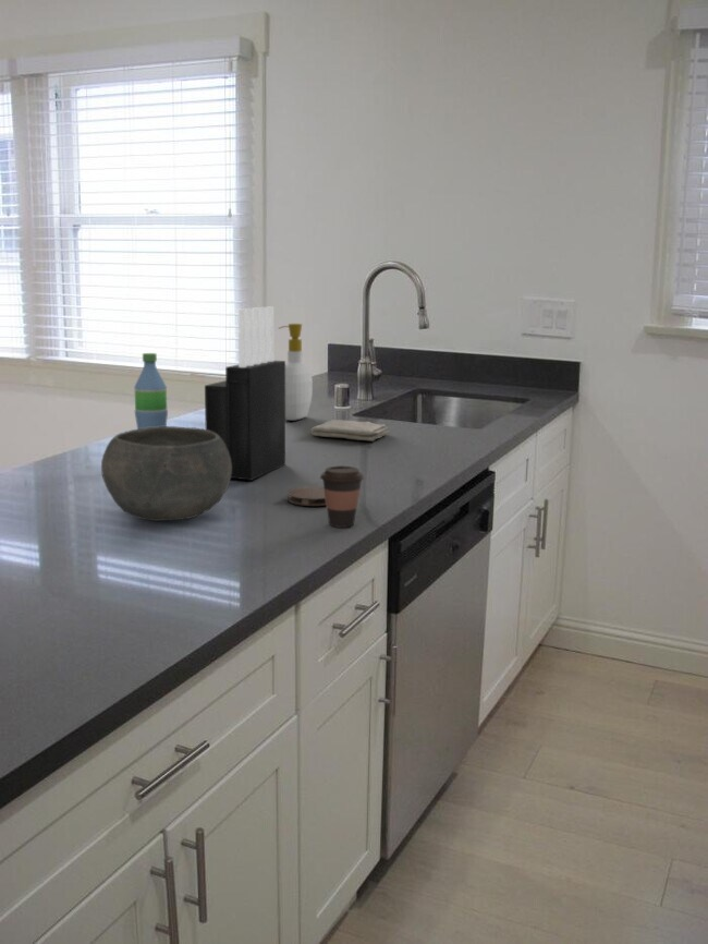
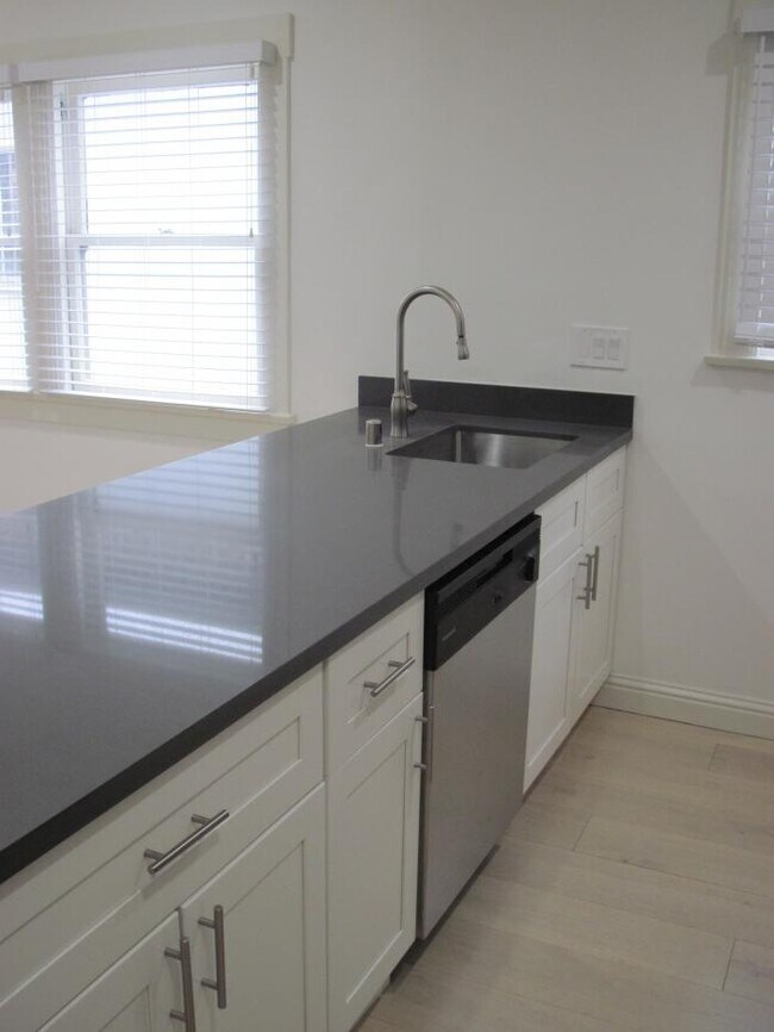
- water bottle [133,352,169,429]
- knife block [204,305,286,482]
- soap bottle [278,323,314,422]
- coffee cup [319,464,365,529]
- washcloth [309,419,390,443]
- bowl [100,425,232,522]
- coaster [286,486,326,507]
